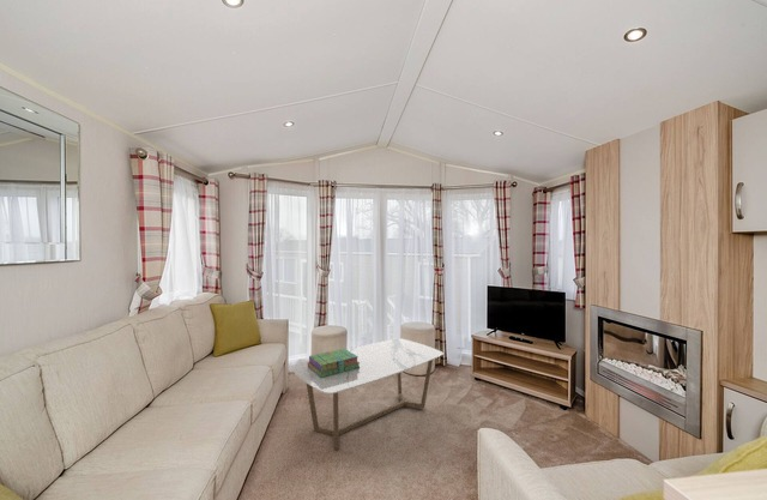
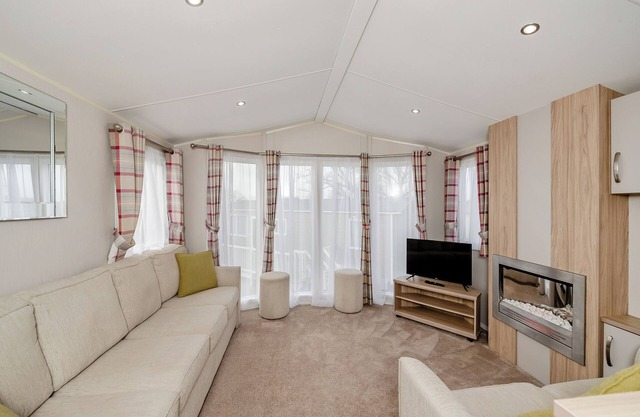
- coffee table [290,337,445,451]
- stack of books [308,348,360,378]
